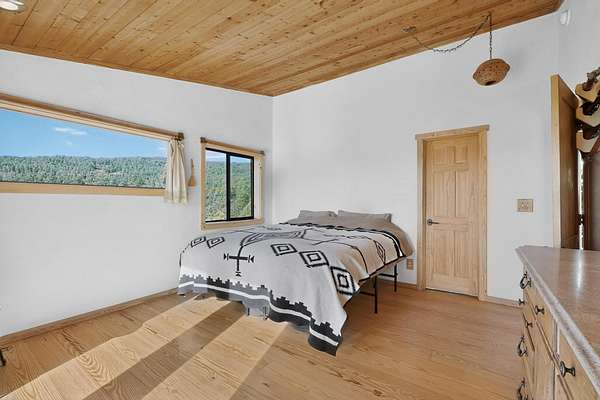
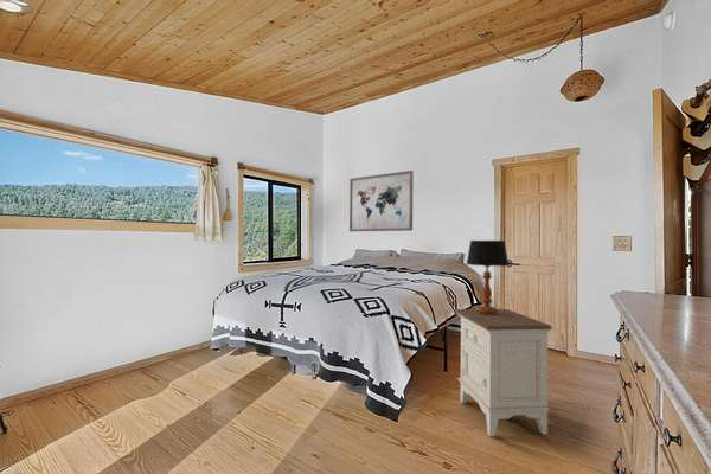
+ nightstand [453,308,553,437]
+ table lamp [466,239,510,315]
+ wall art [348,169,415,232]
